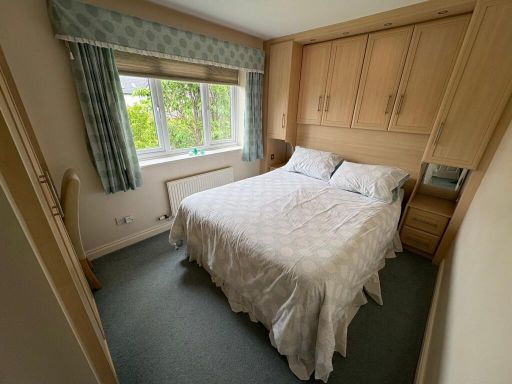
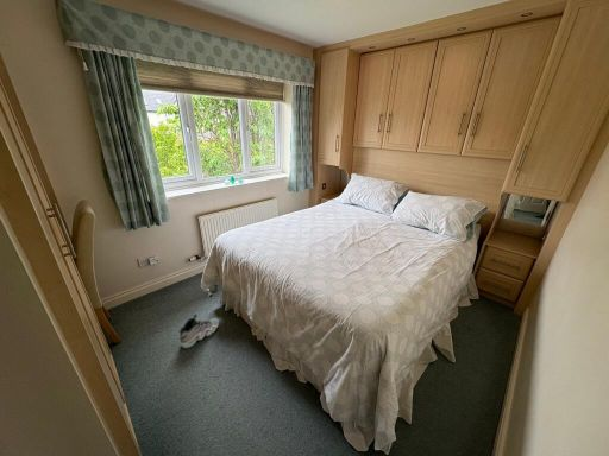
+ sneaker [178,314,220,349]
